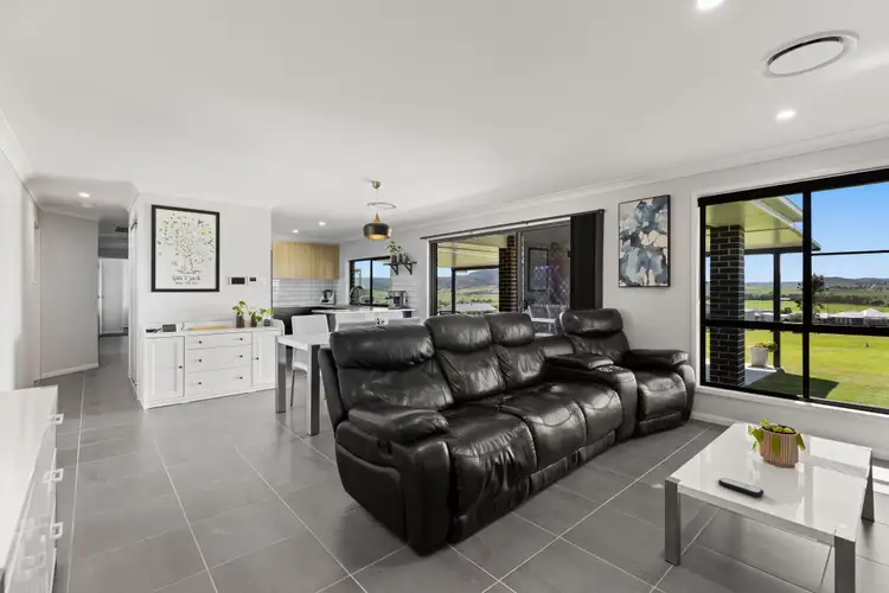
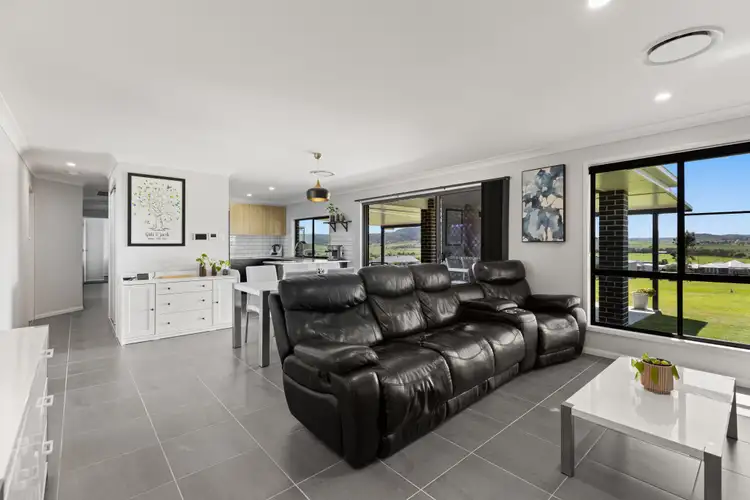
- remote control [717,477,765,498]
